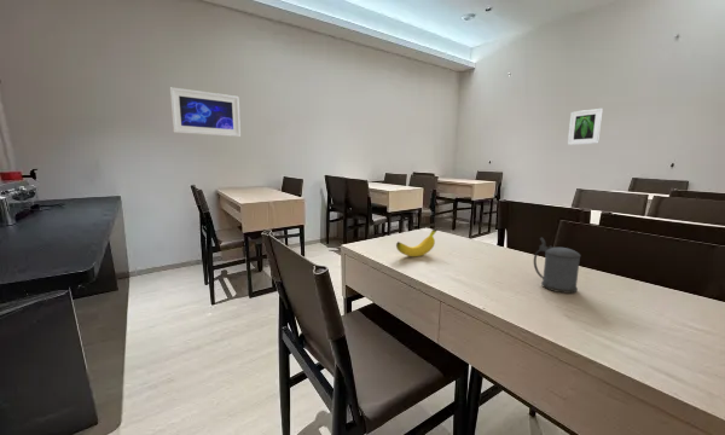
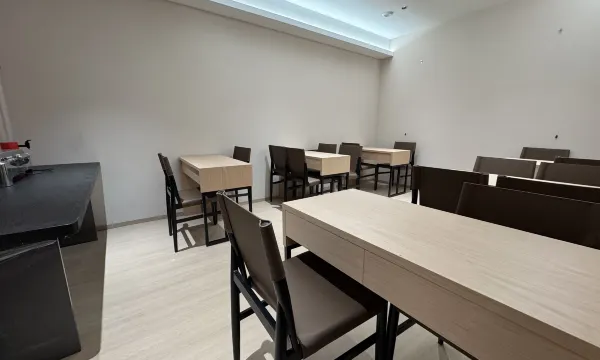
- beer stein [533,237,582,295]
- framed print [169,86,242,138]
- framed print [567,108,604,146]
- banana [395,227,439,257]
